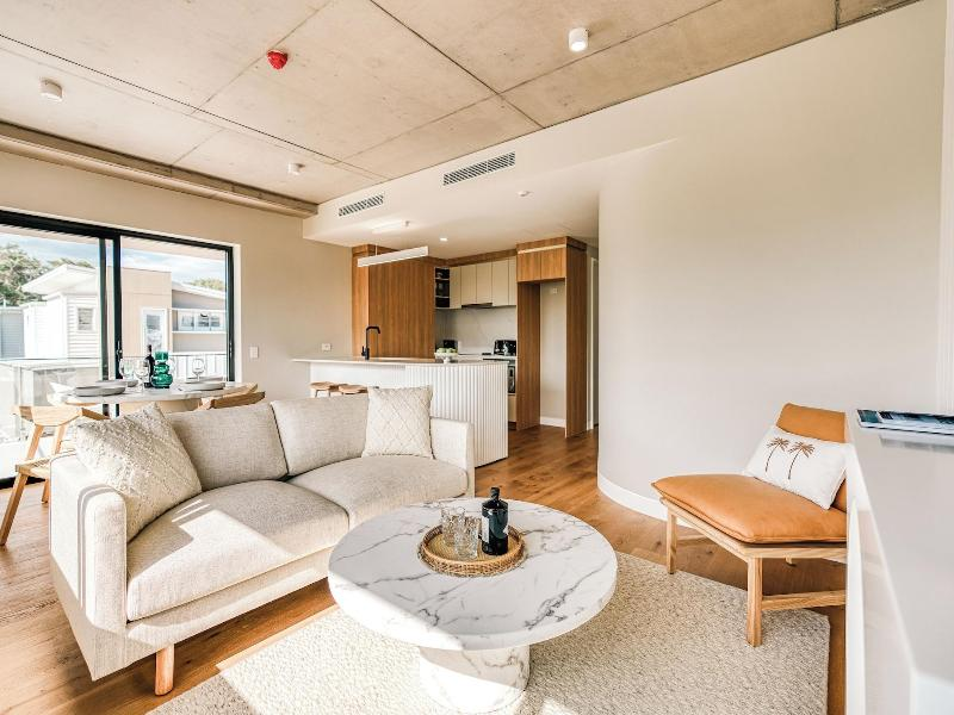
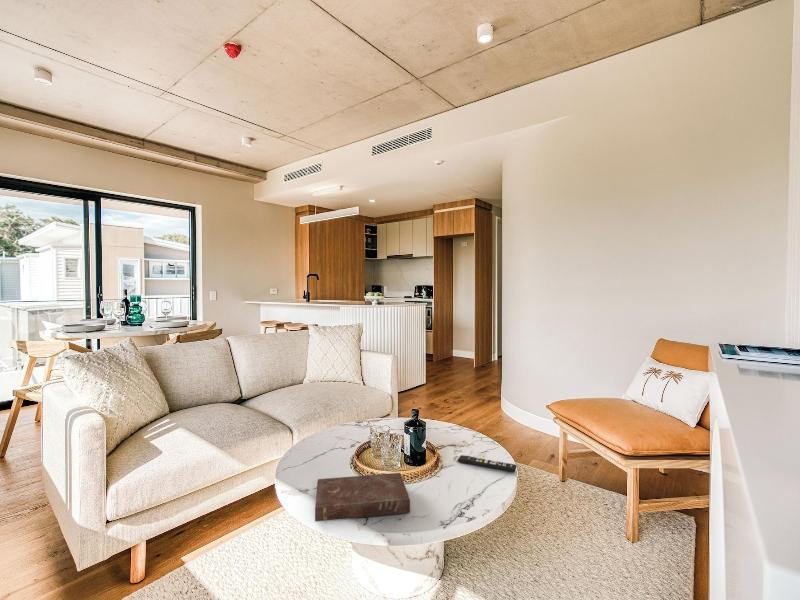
+ remote control [457,454,517,473]
+ book [314,472,411,522]
